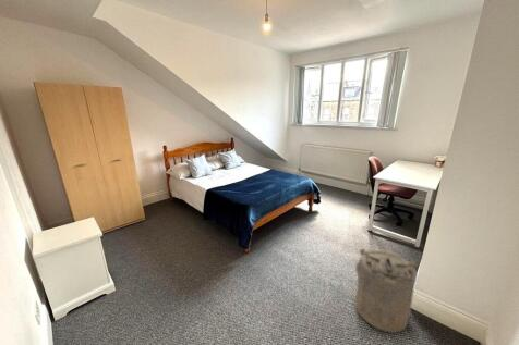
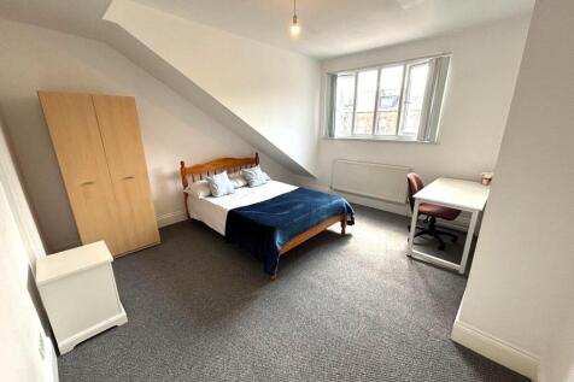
- laundry hamper [354,247,418,334]
